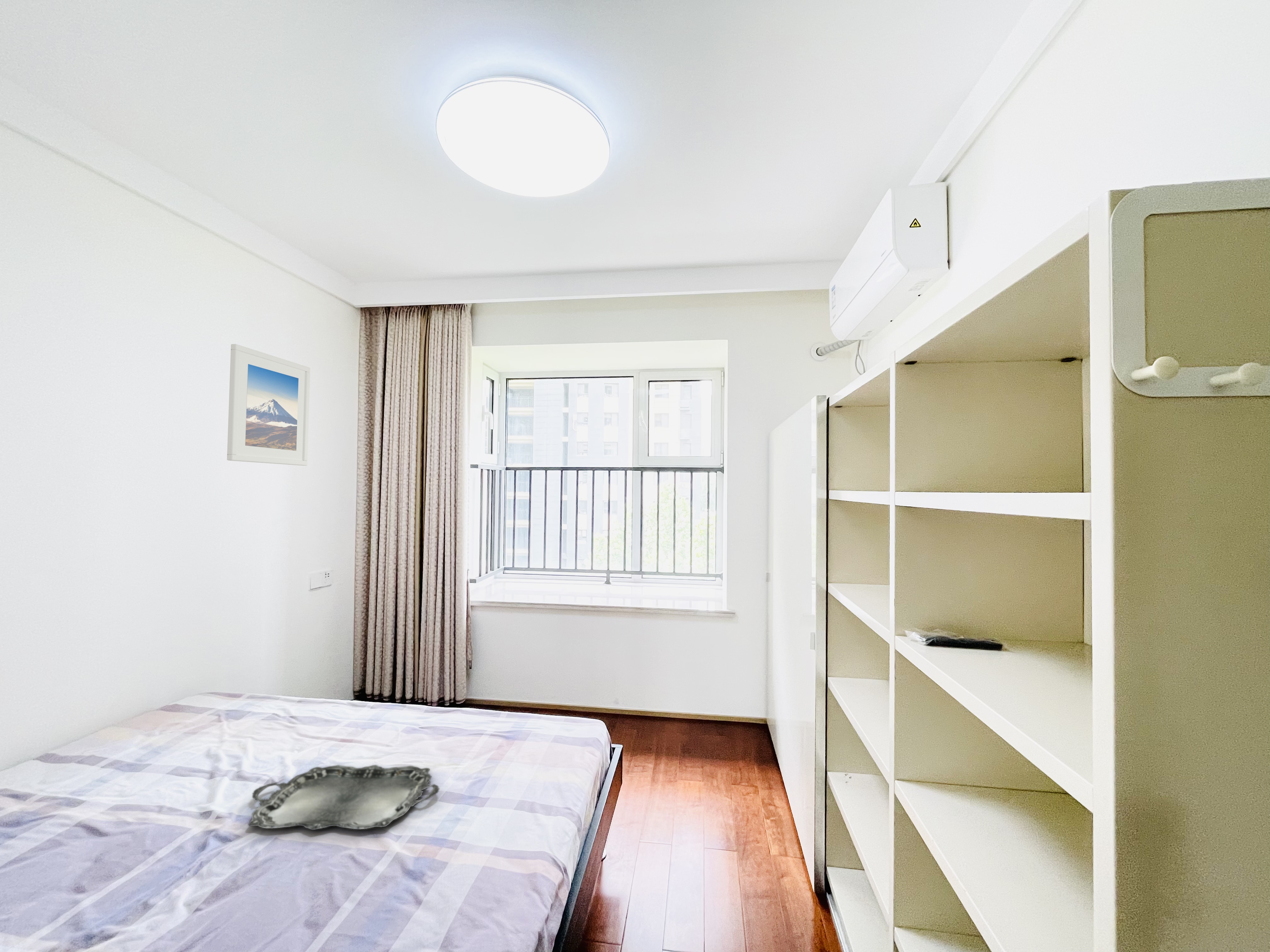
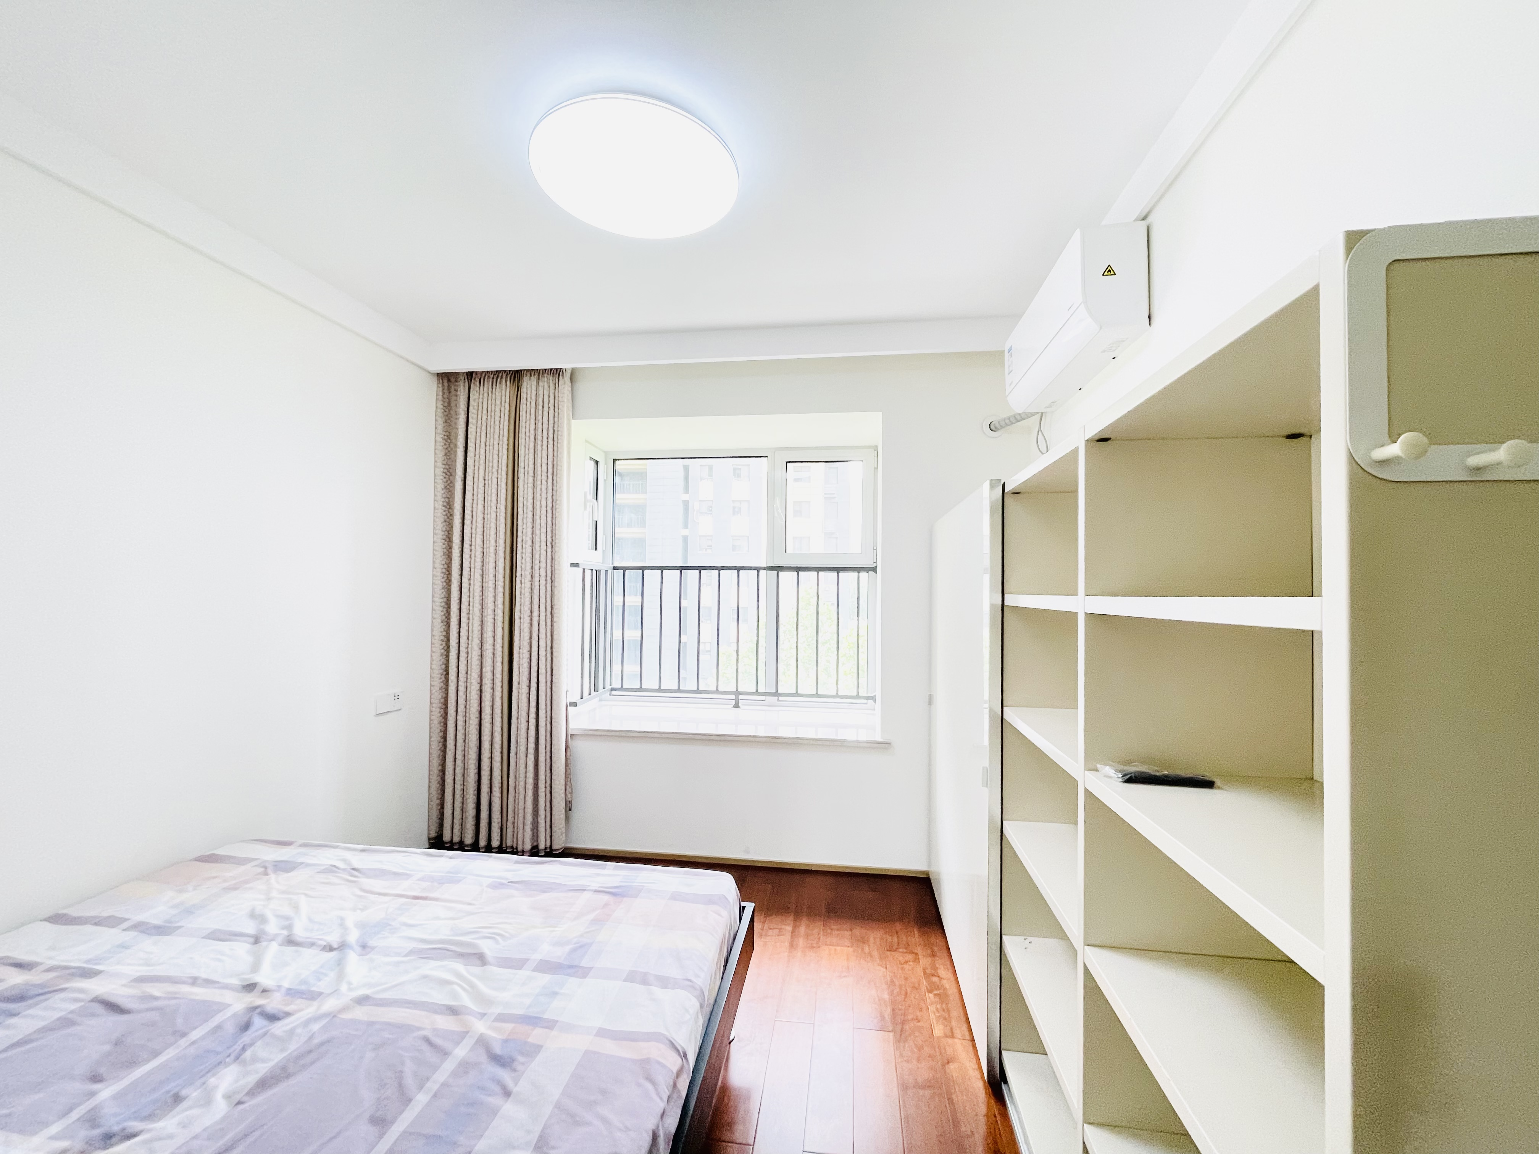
- serving tray [248,764,440,830]
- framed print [227,344,311,466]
